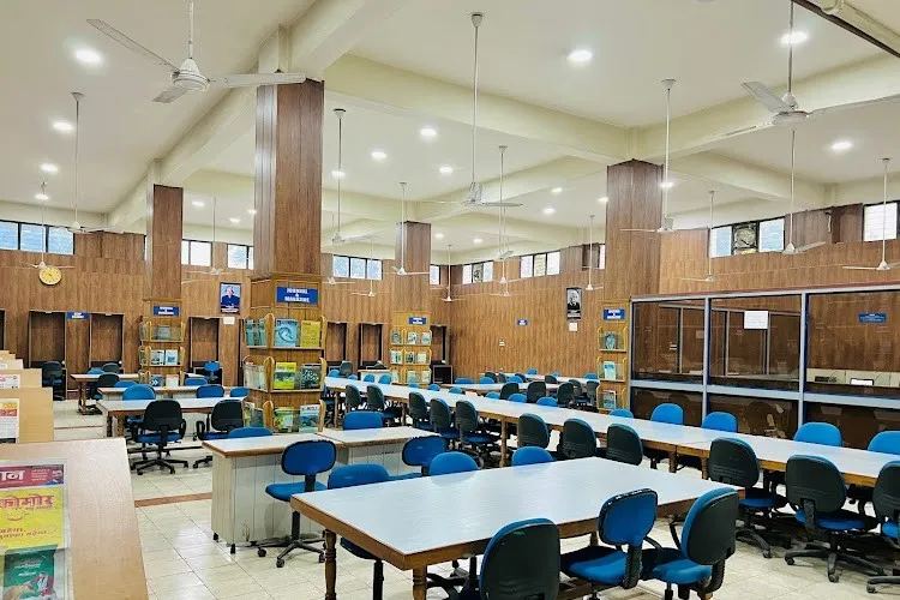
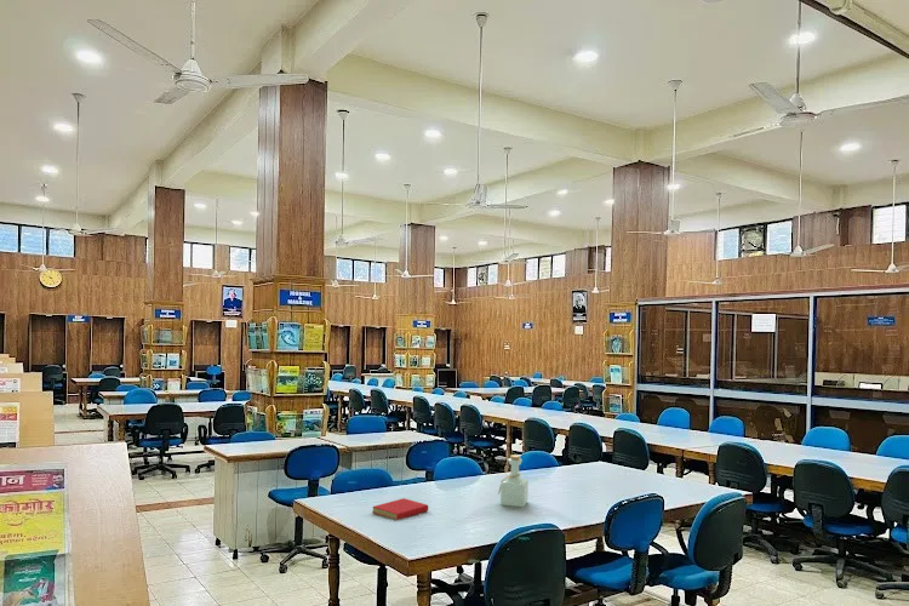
+ bottle [497,453,530,508]
+ book [371,497,429,521]
